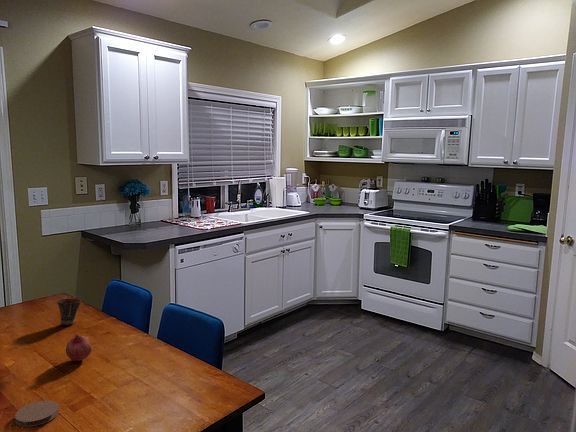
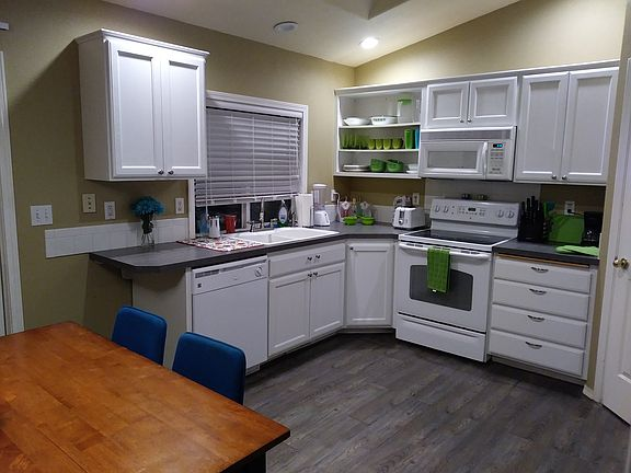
- cup [56,297,83,326]
- coaster [14,400,60,428]
- fruit [65,334,93,362]
